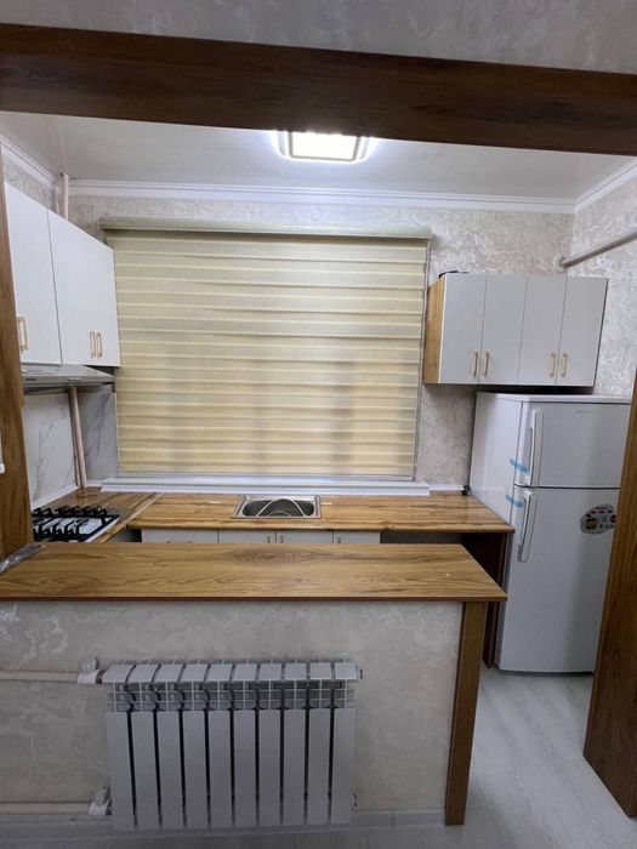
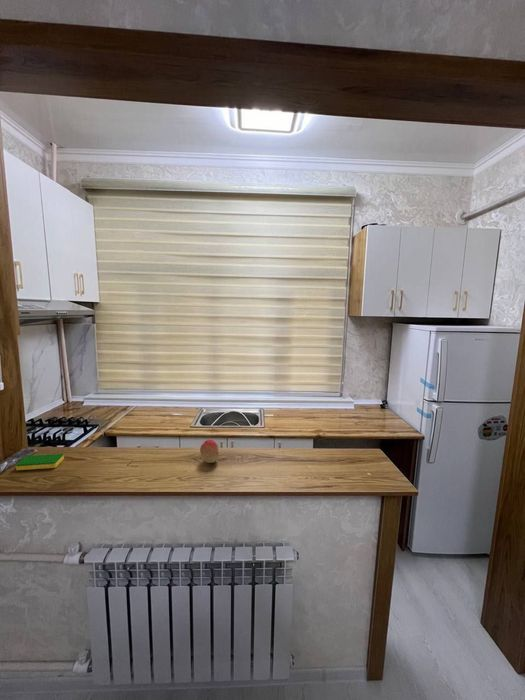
+ dish sponge [15,453,65,471]
+ fruit [199,439,219,464]
